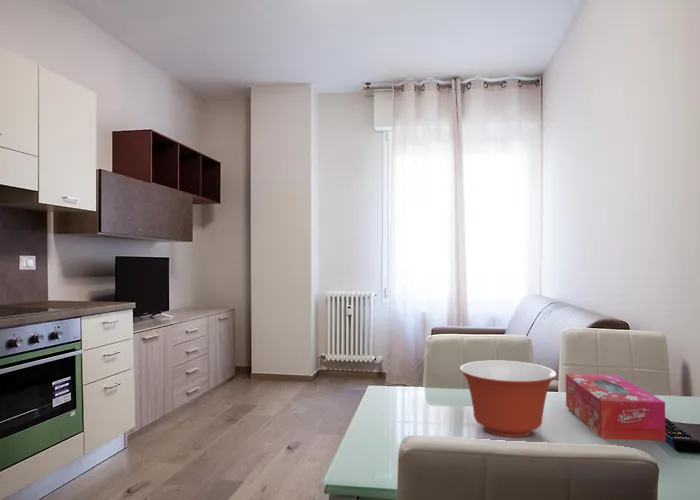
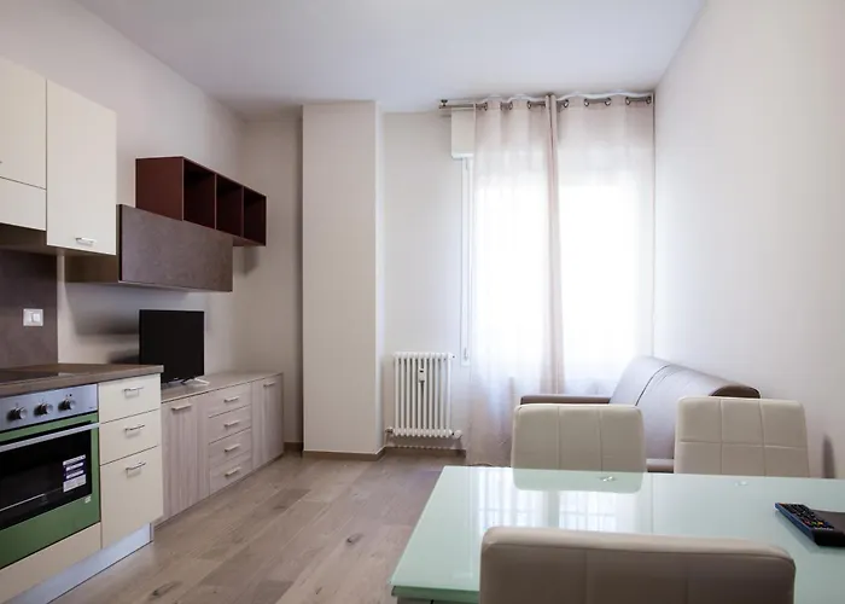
- tissue box [565,373,667,442]
- mixing bowl [459,360,558,438]
